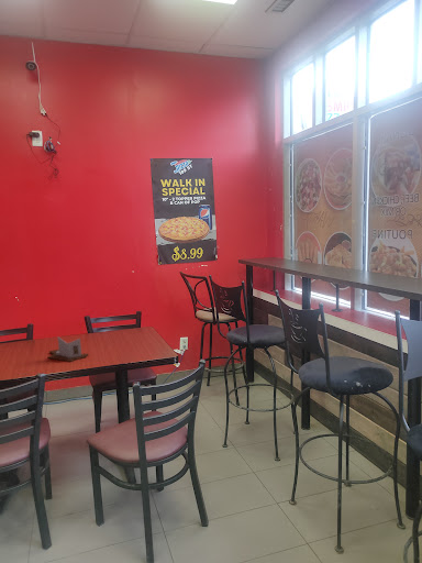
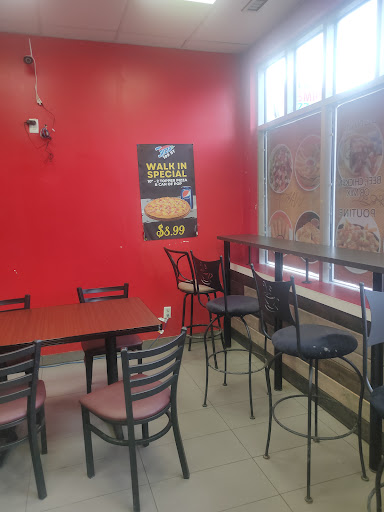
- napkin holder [46,336,90,363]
